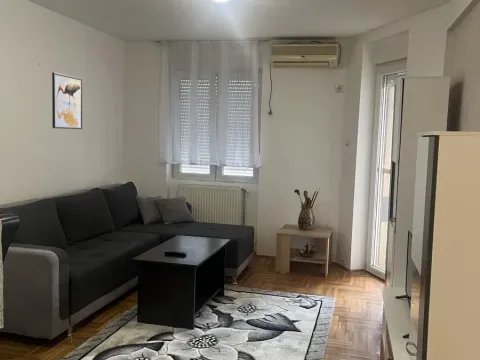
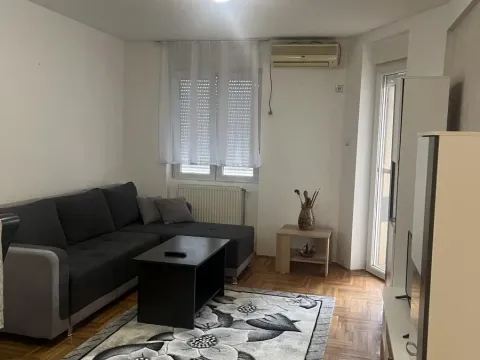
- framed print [51,71,83,130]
